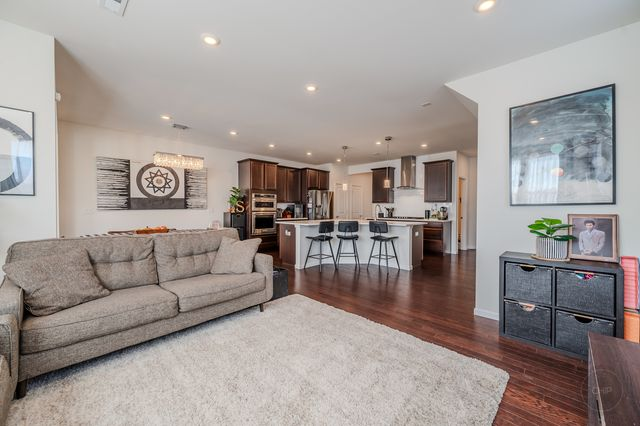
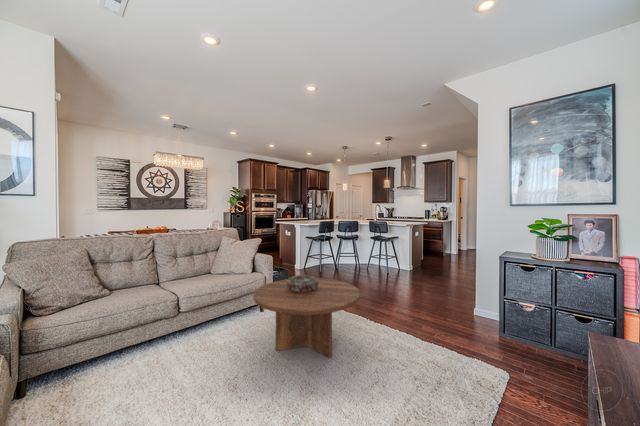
+ decorative bowl [287,274,319,292]
+ coffee table [252,277,362,359]
